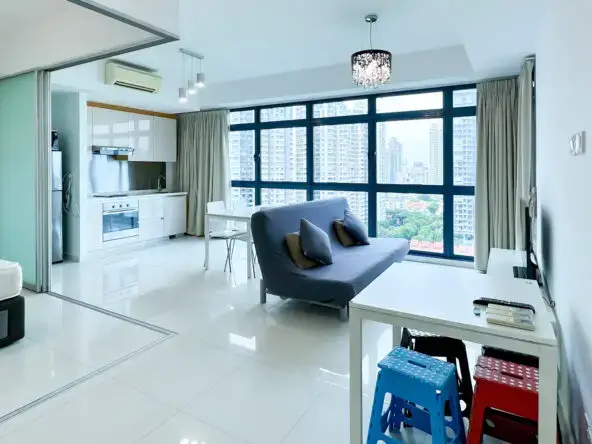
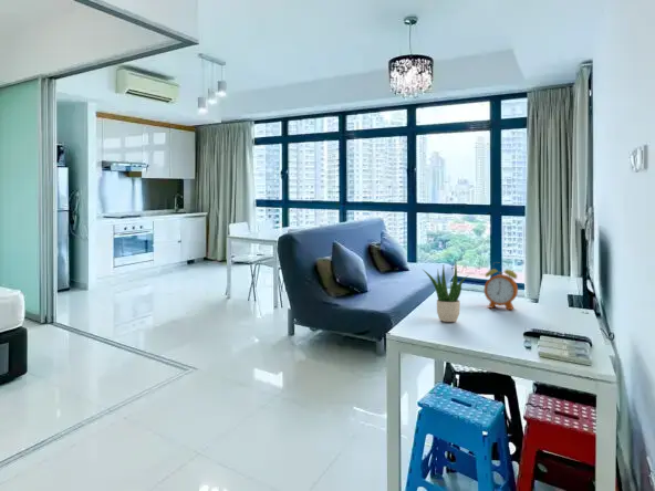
+ potted plant [420,260,469,323]
+ alarm clock [482,261,519,311]
